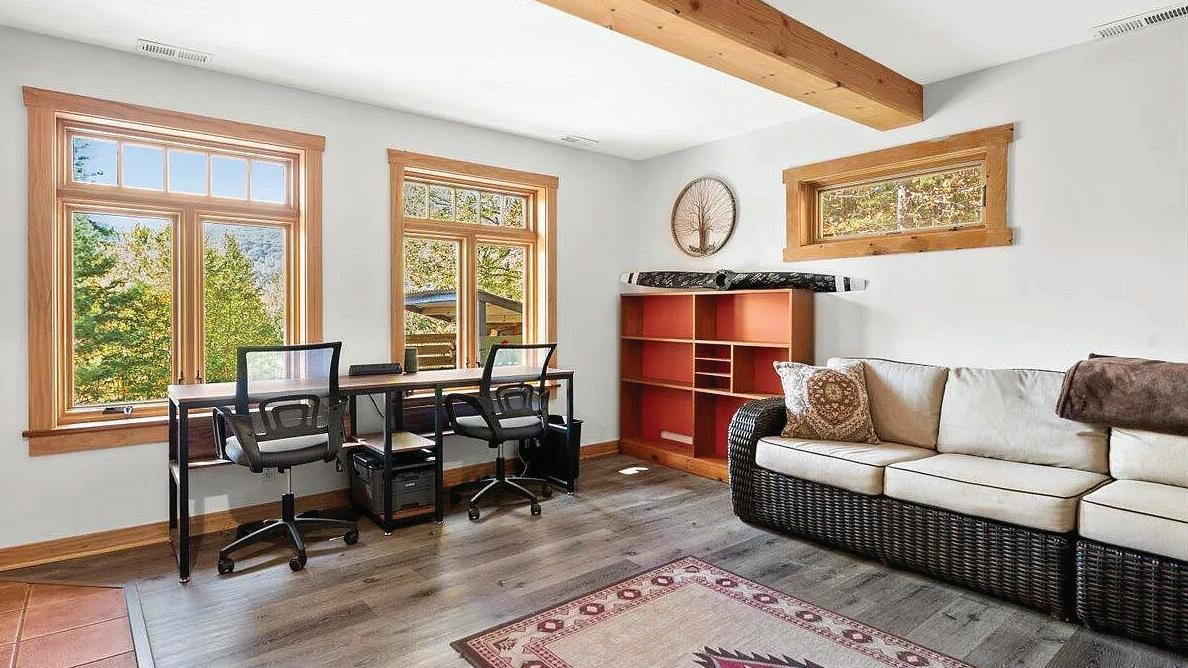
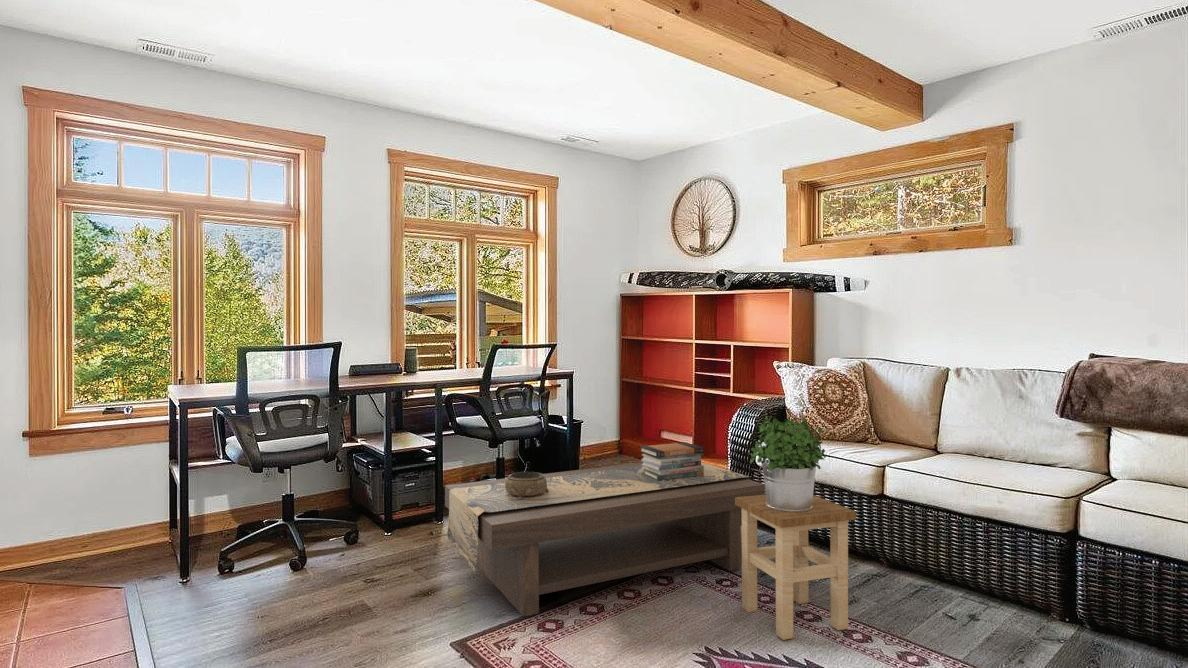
+ stool [735,494,857,641]
+ decorative bowl [505,471,549,500]
+ coffee table [444,461,766,618]
+ potted plant [749,415,827,512]
+ book stack [639,441,705,481]
